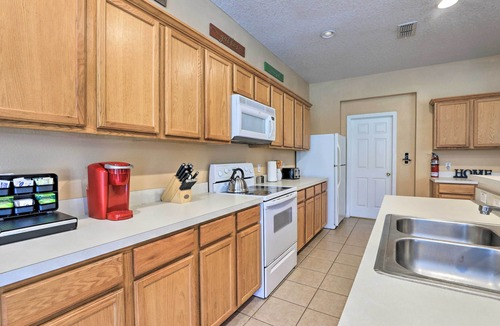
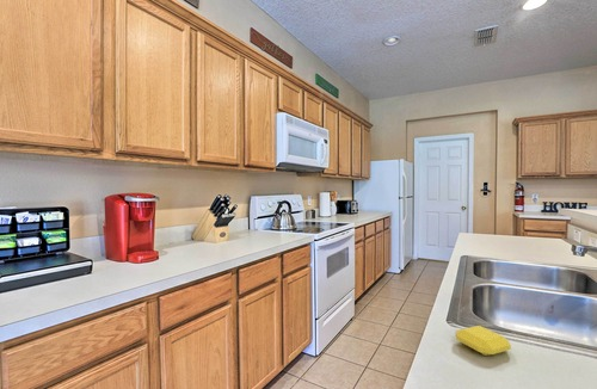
+ soap bar [455,325,512,357]
